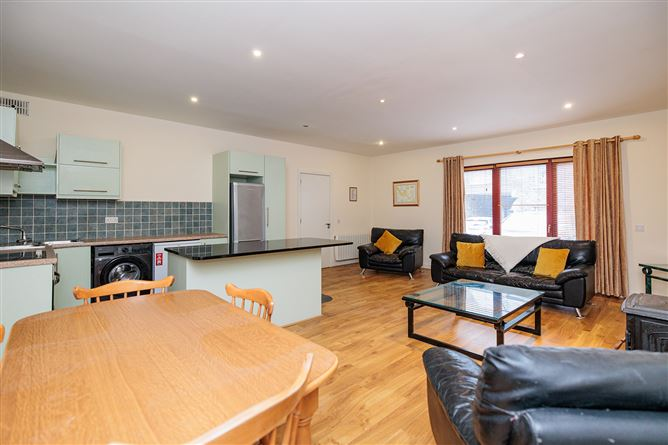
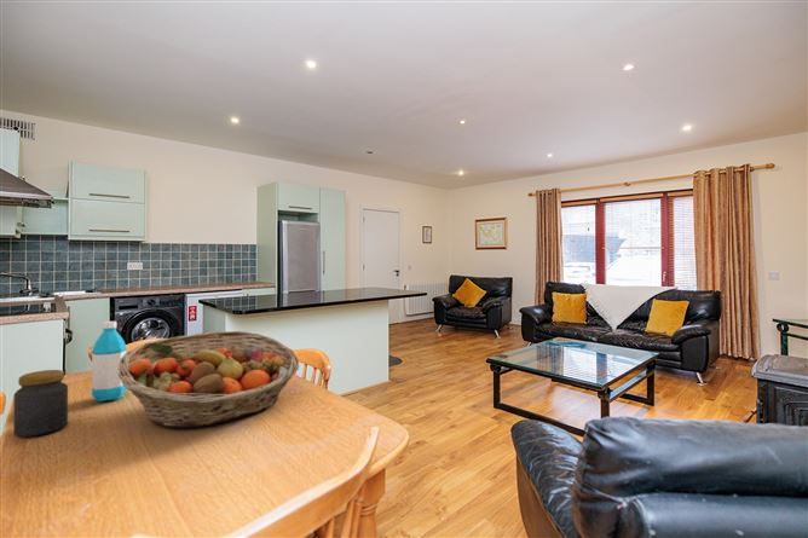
+ jar [12,369,69,438]
+ water bottle [91,320,128,403]
+ fruit basket [119,330,300,429]
